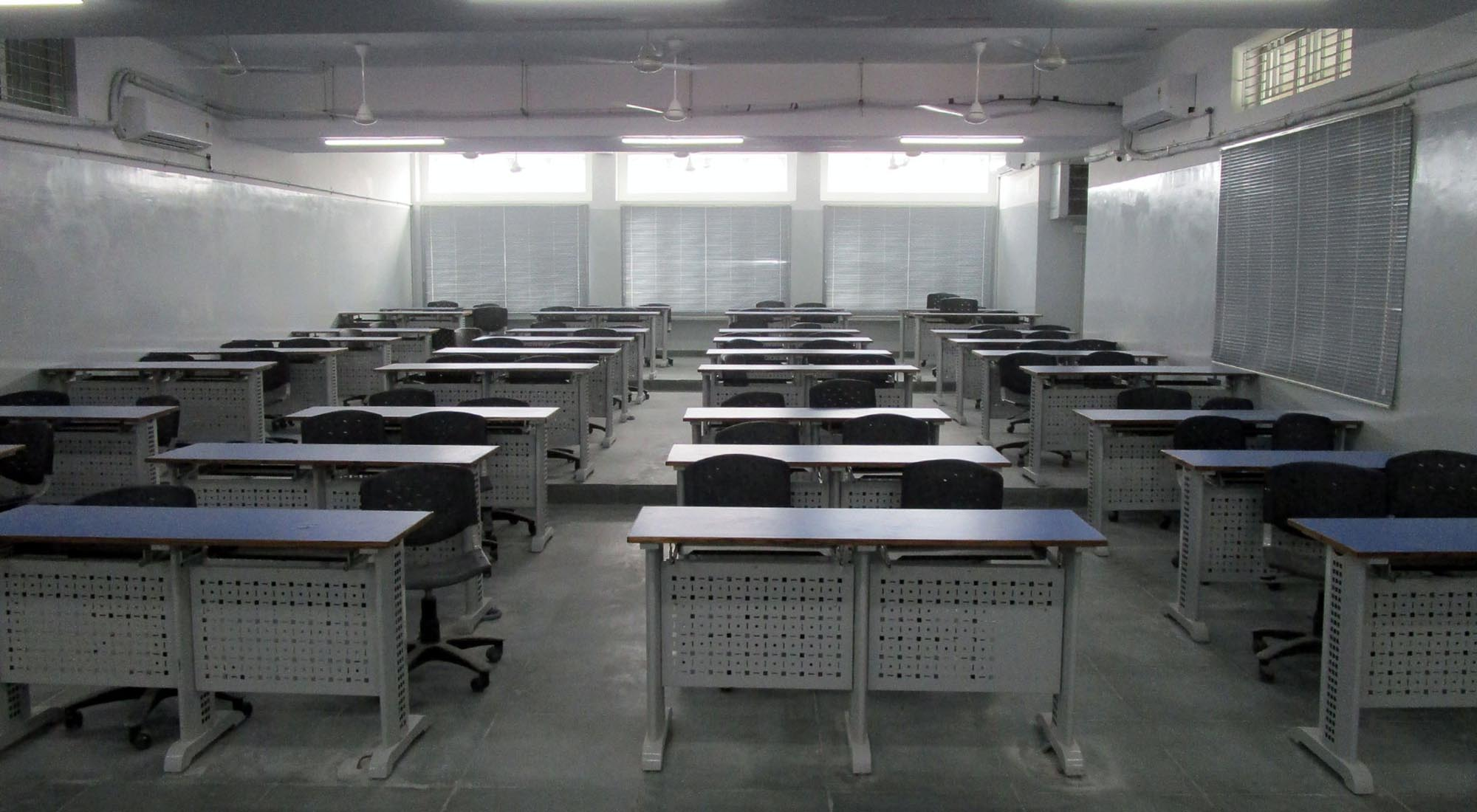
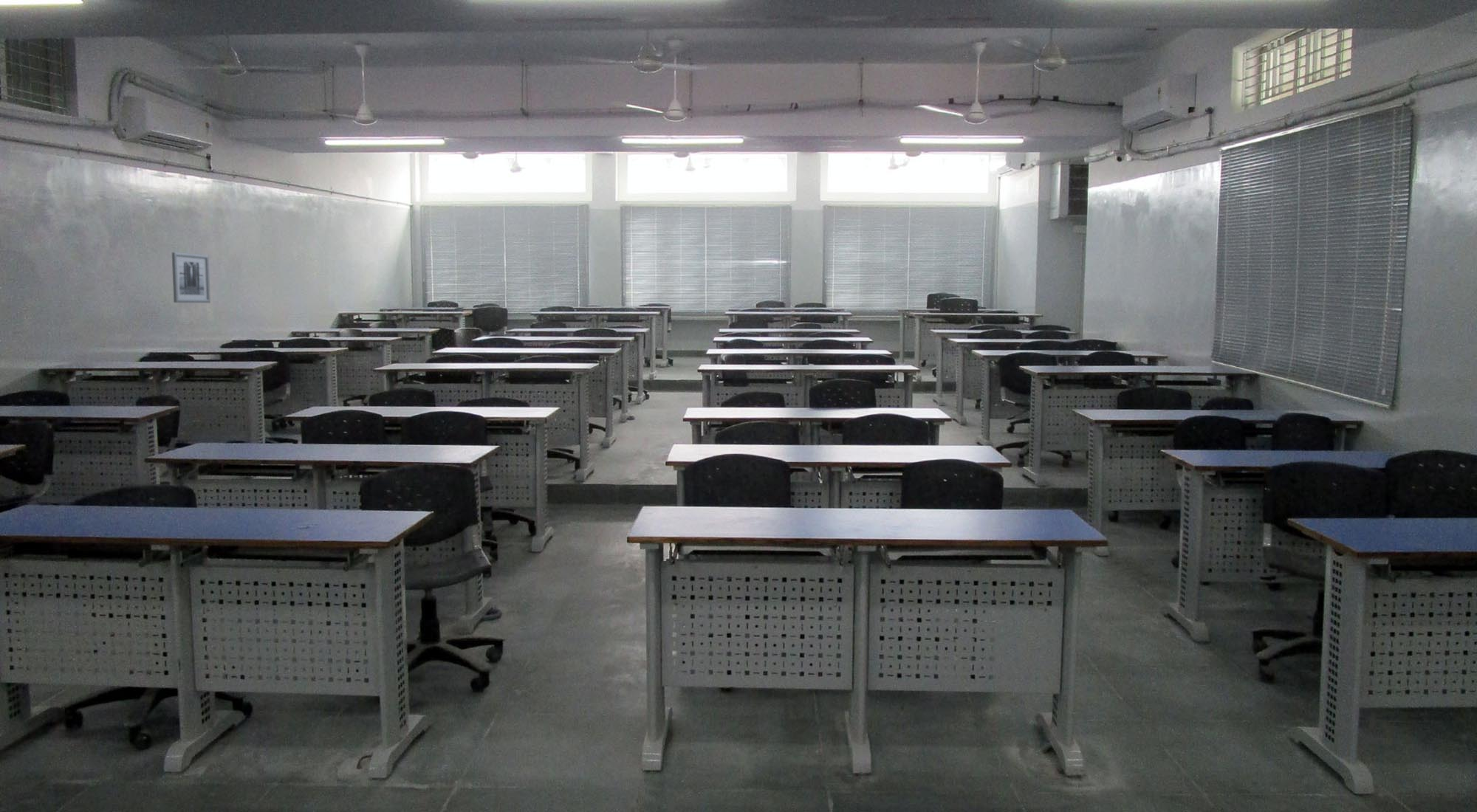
+ wall art [171,252,211,303]
